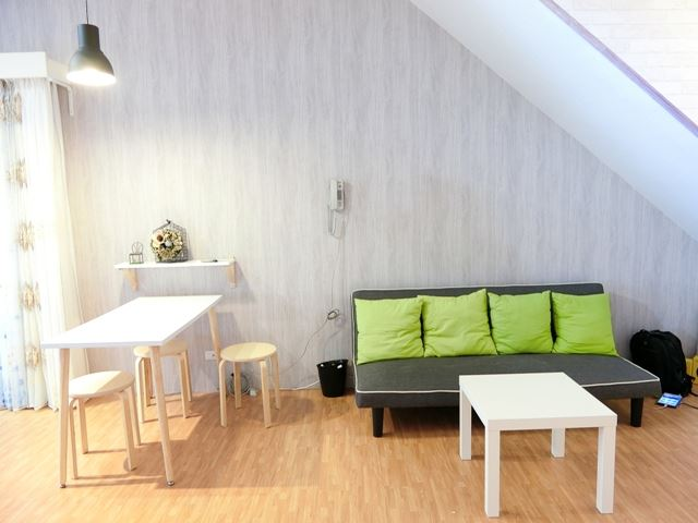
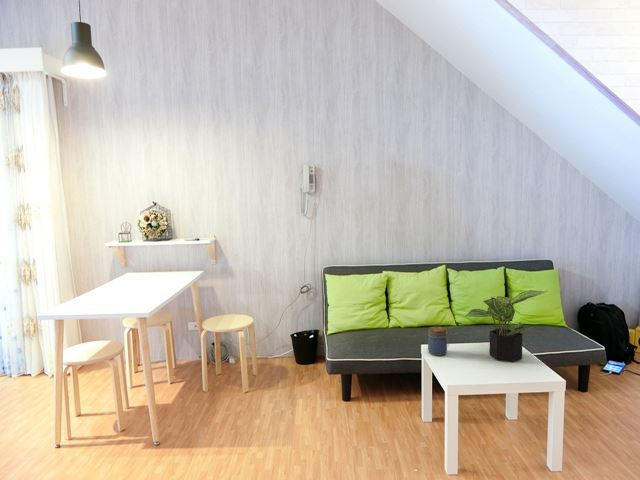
+ jar [427,326,450,357]
+ potted plant [465,289,548,363]
